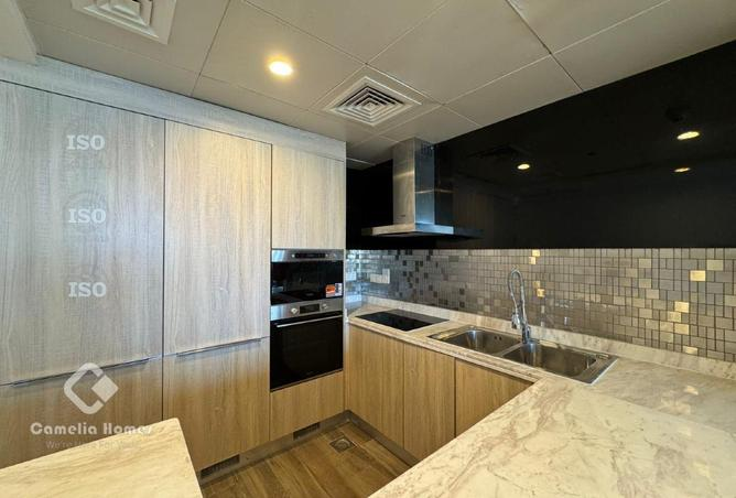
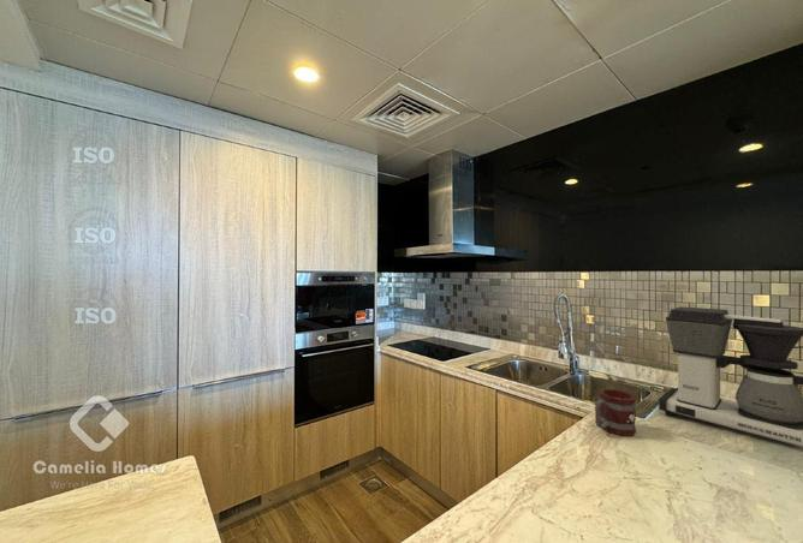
+ coffee maker [658,305,803,448]
+ mug [594,388,637,437]
